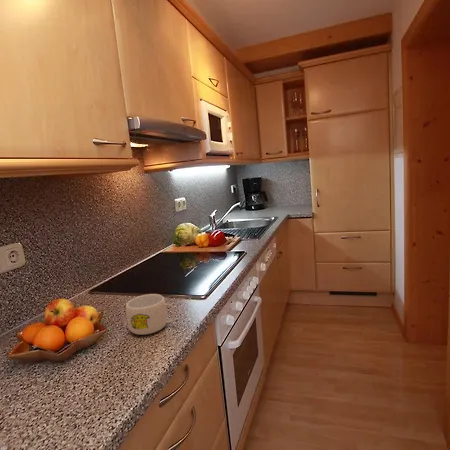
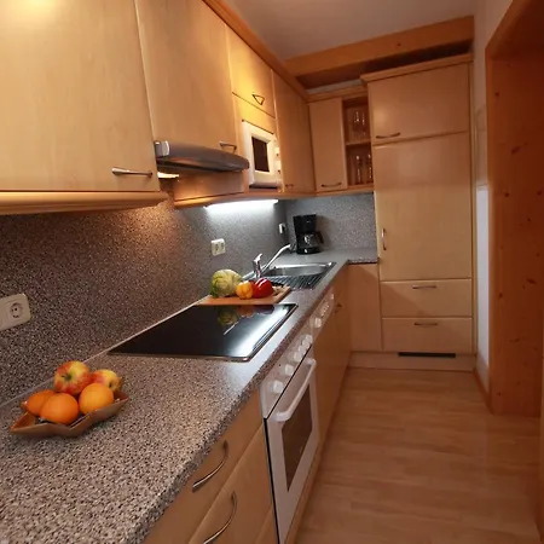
- mug [125,293,176,336]
